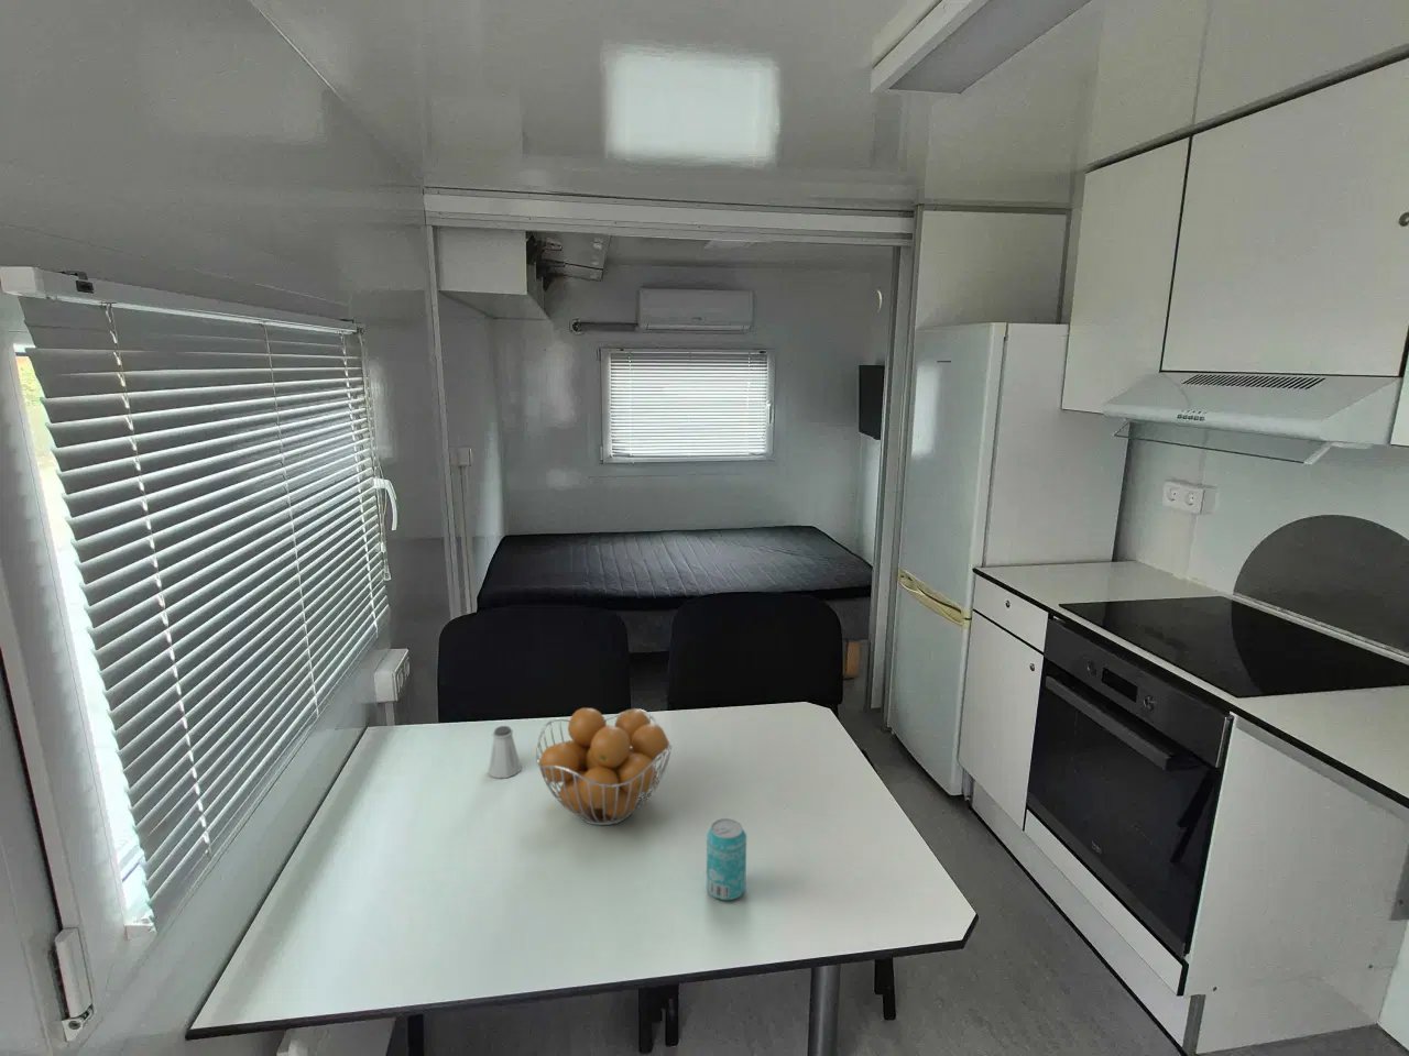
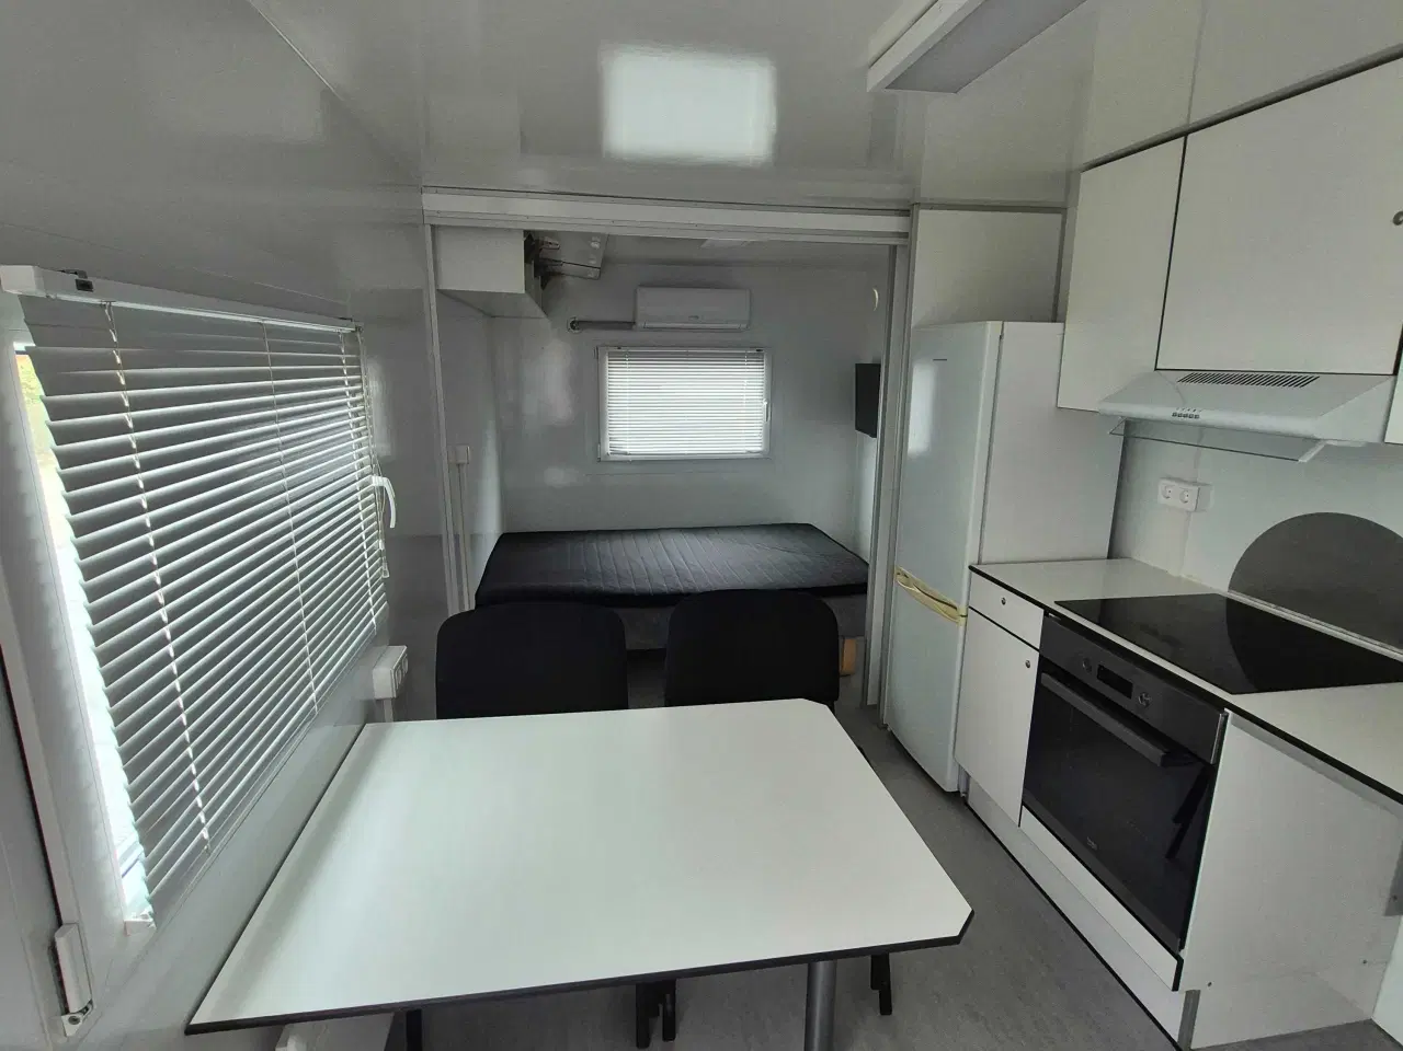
- fruit basket [535,708,672,826]
- saltshaker [488,725,521,779]
- beverage can [706,818,748,901]
